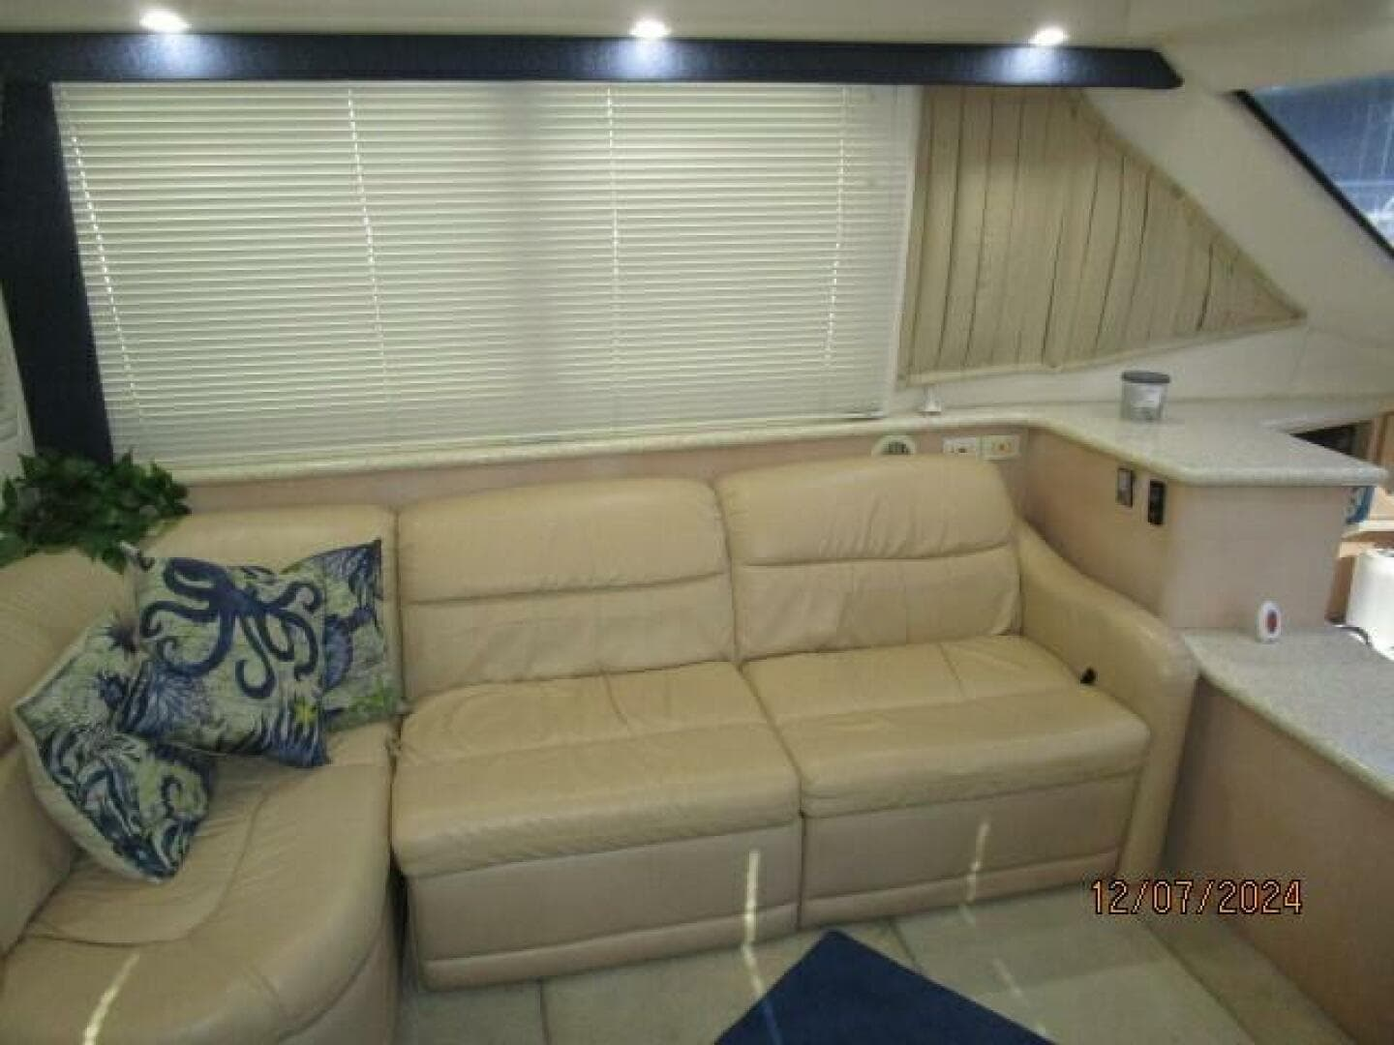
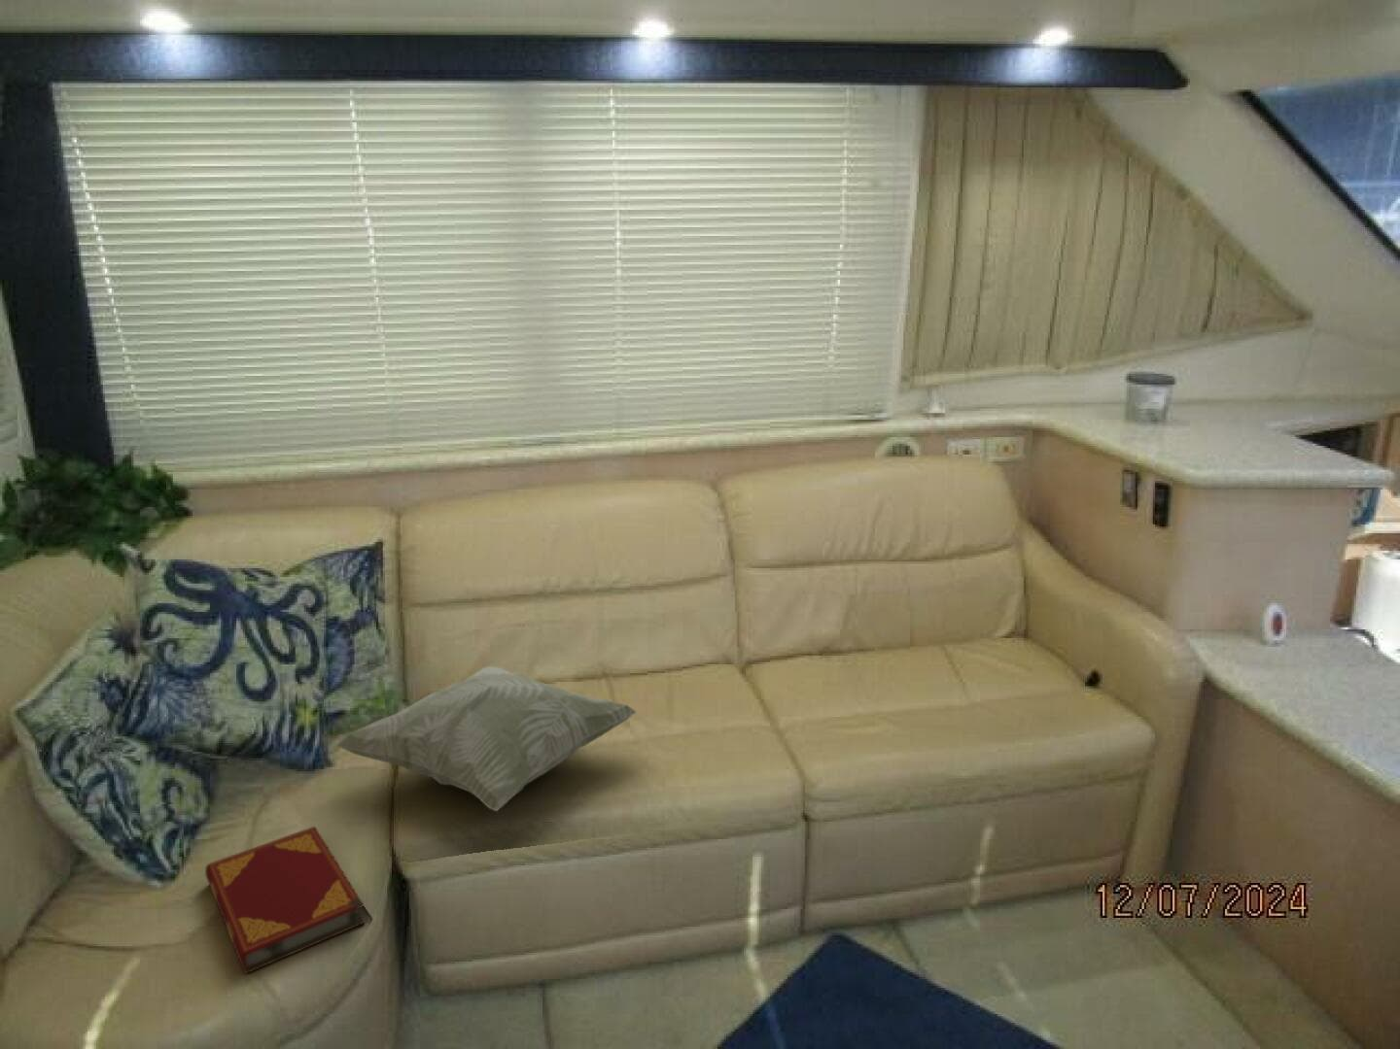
+ decorative pillow [334,666,638,813]
+ hardback book [204,825,366,975]
